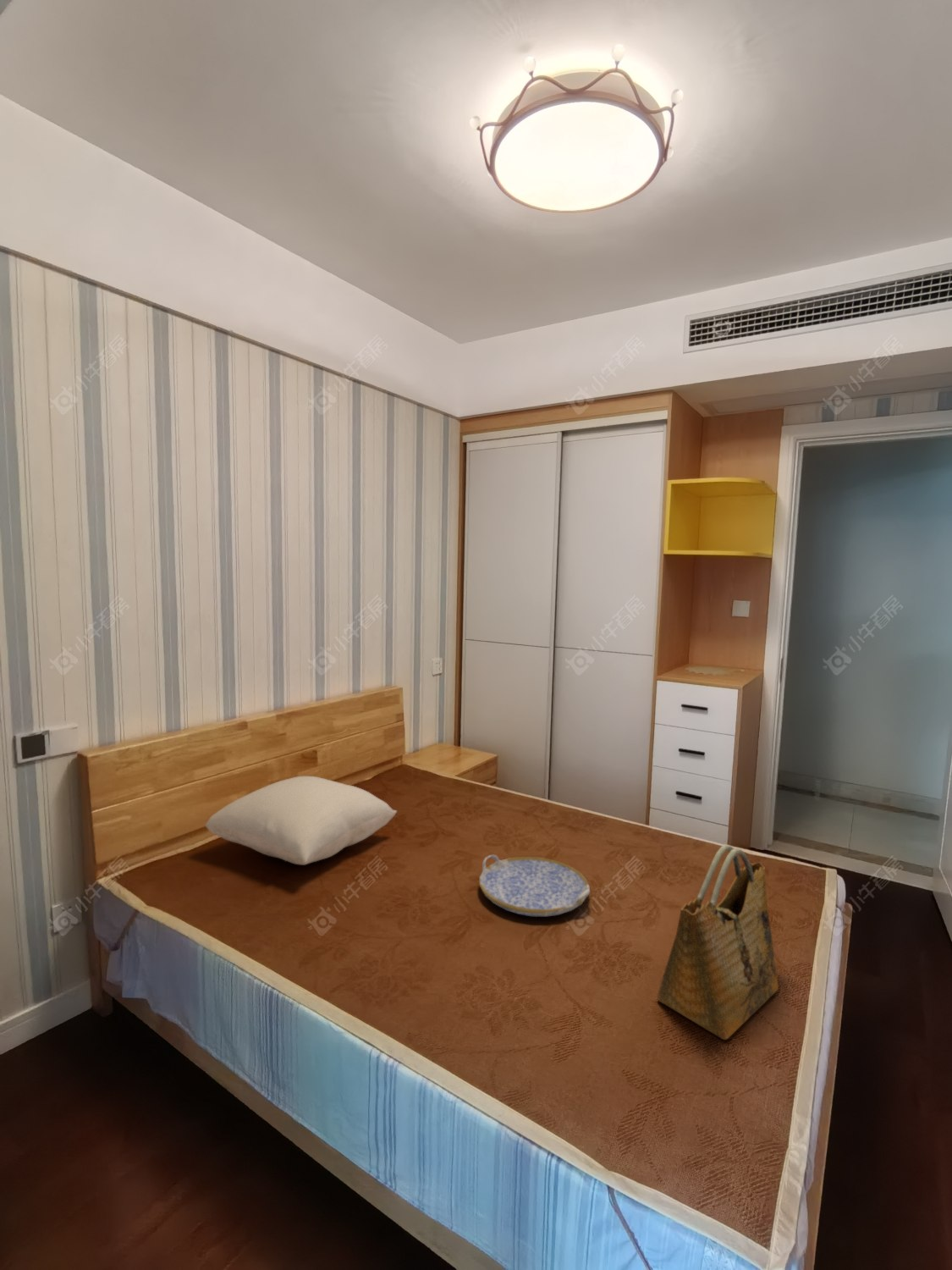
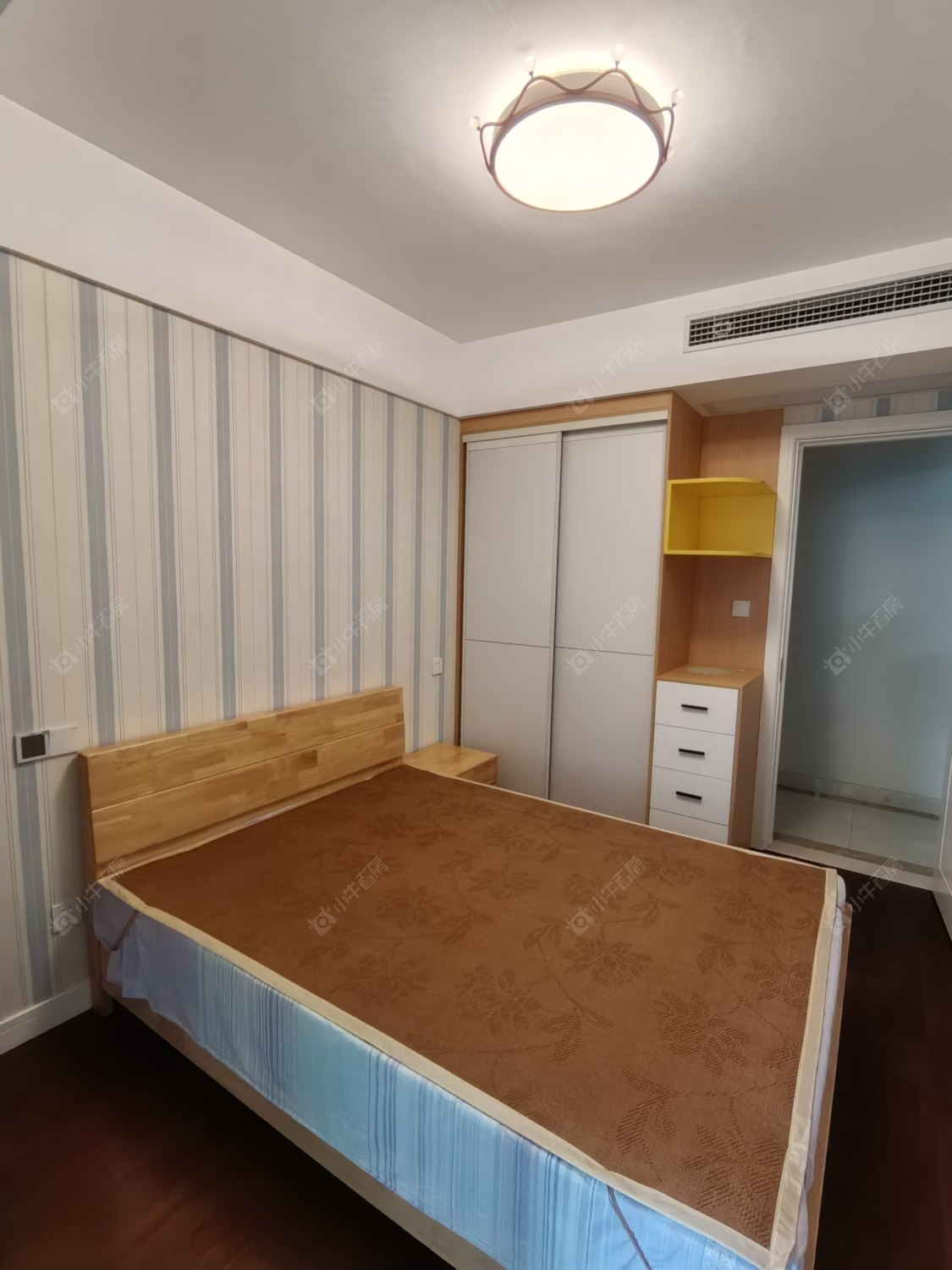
- grocery bag [656,844,779,1041]
- pillow [204,776,398,865]
- serving tray [478,854,591,918]
